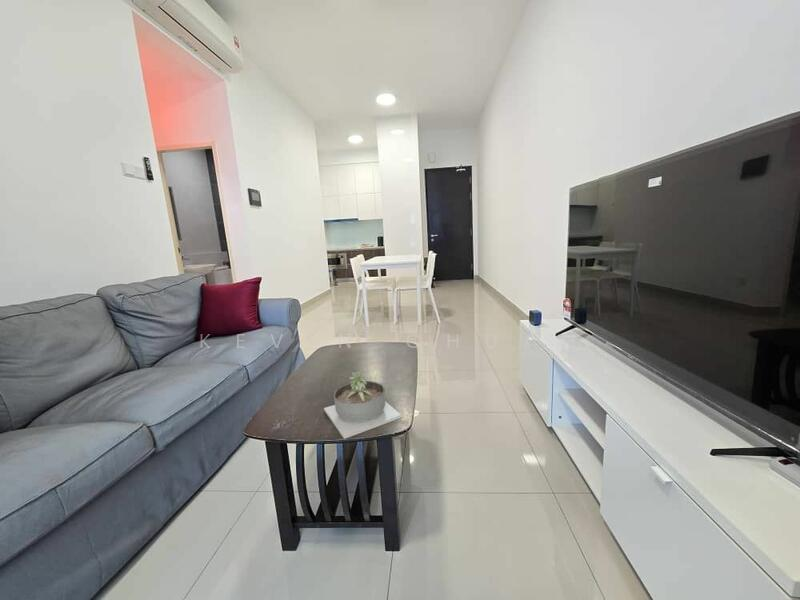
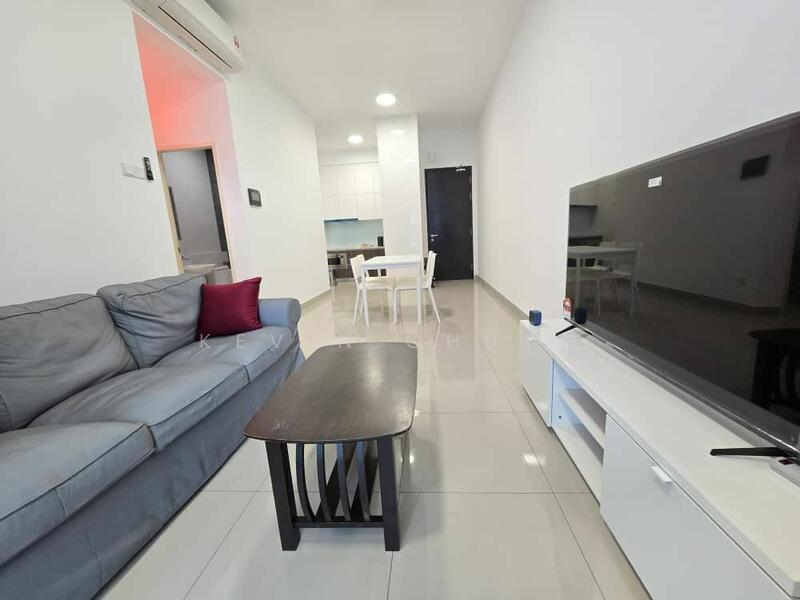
- succulent planter [323,371,402,440]
